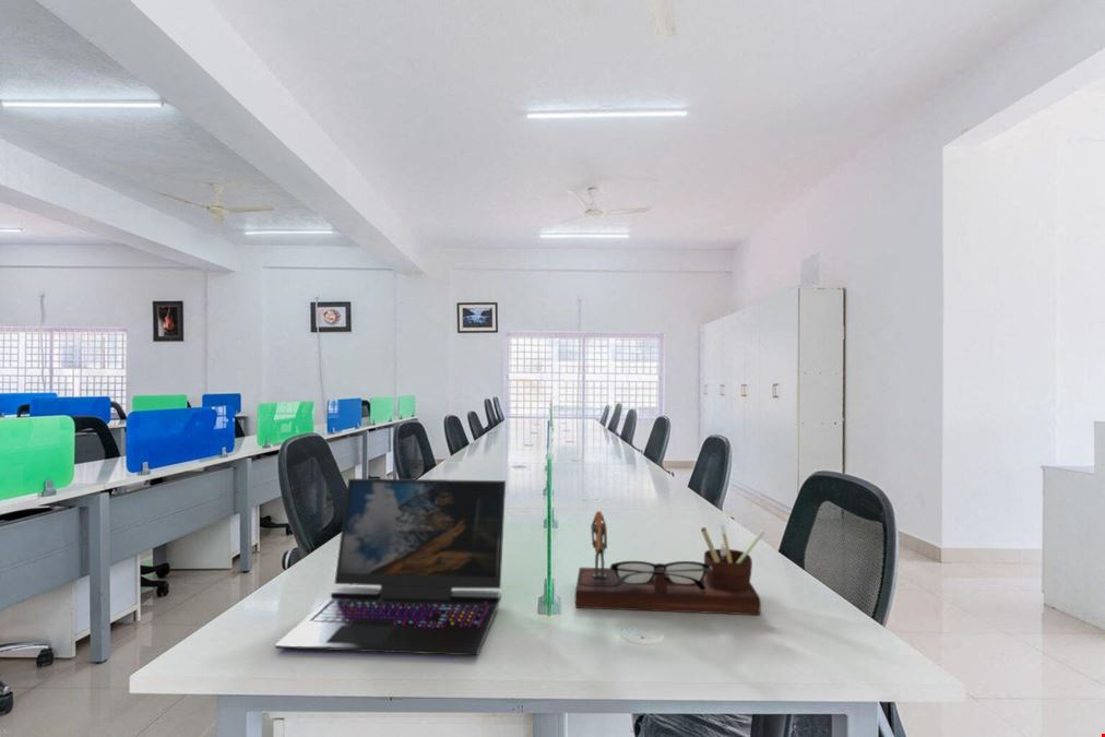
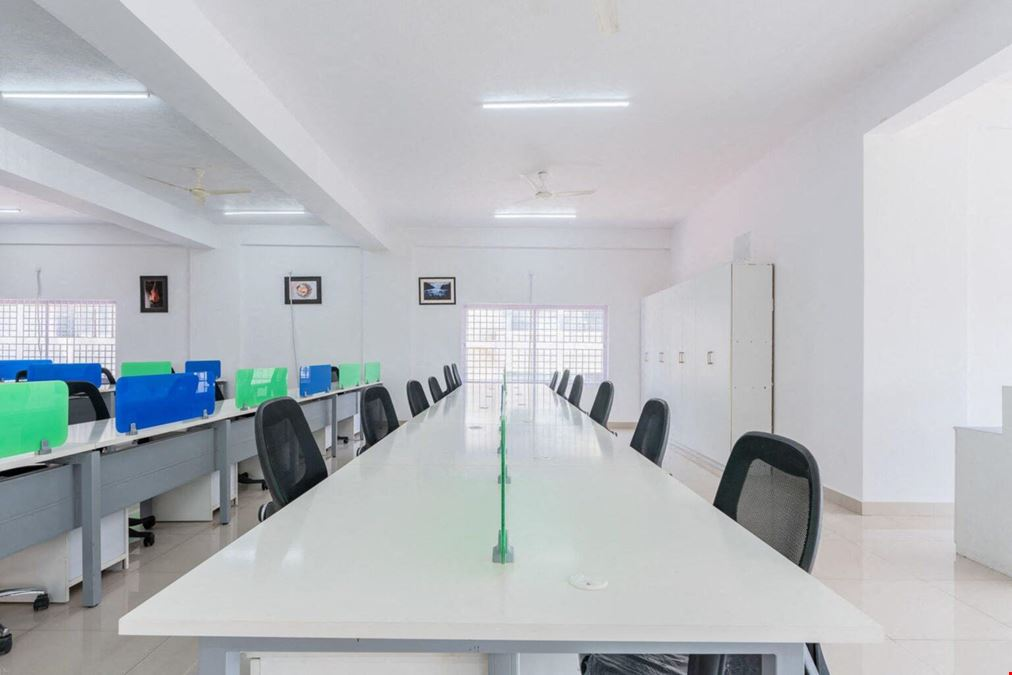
- desk organizer [574,510,765,616]
- laptop [274,477,507,656]
